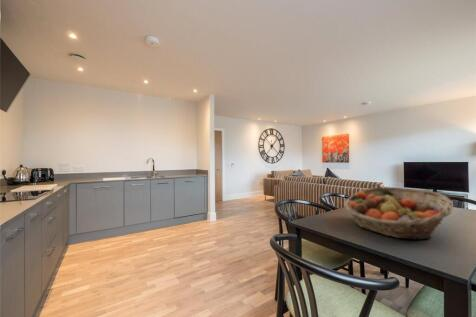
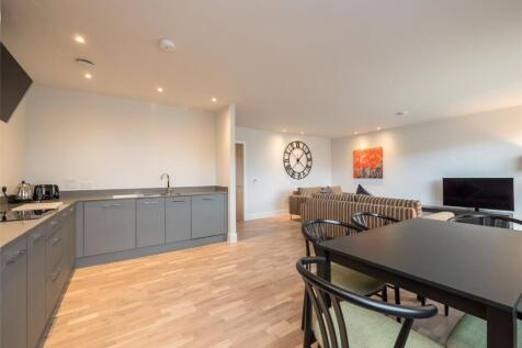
- fruit basket [343,186,454,241]
